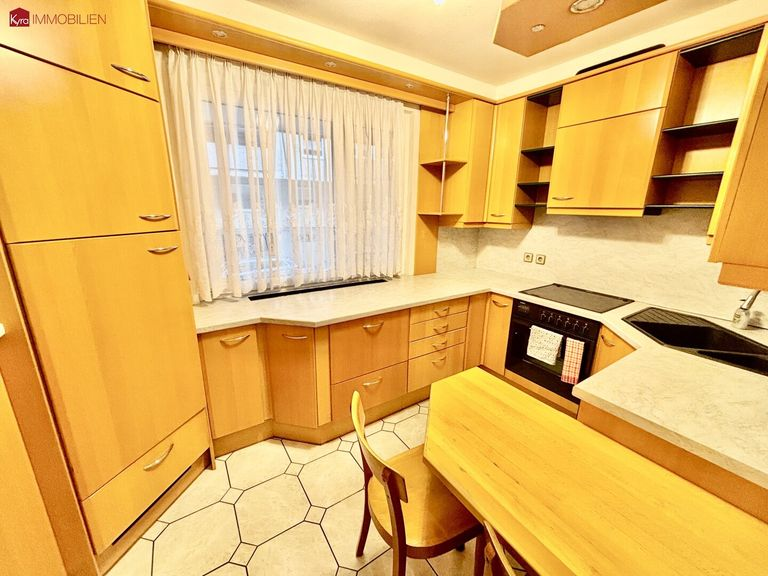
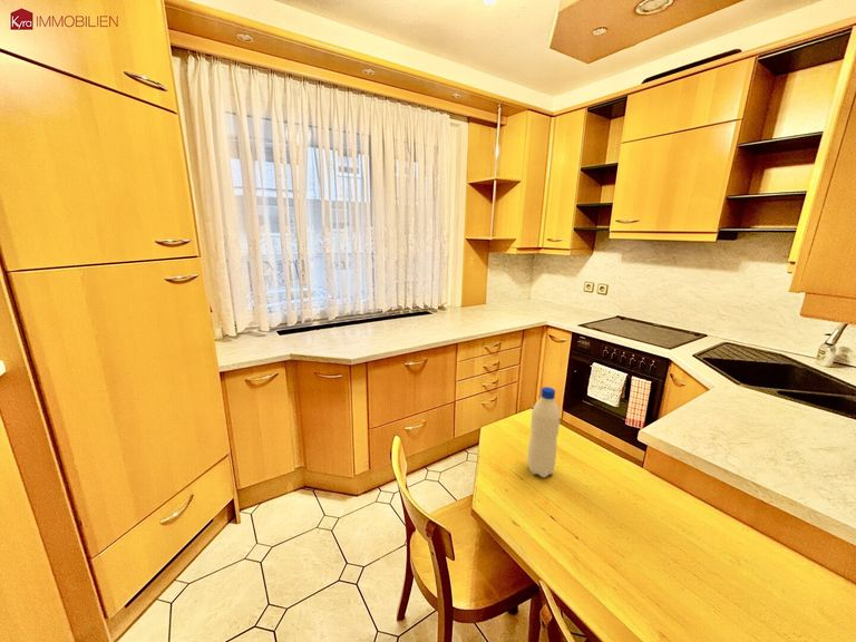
+ water bottle [526,386,562,478]
